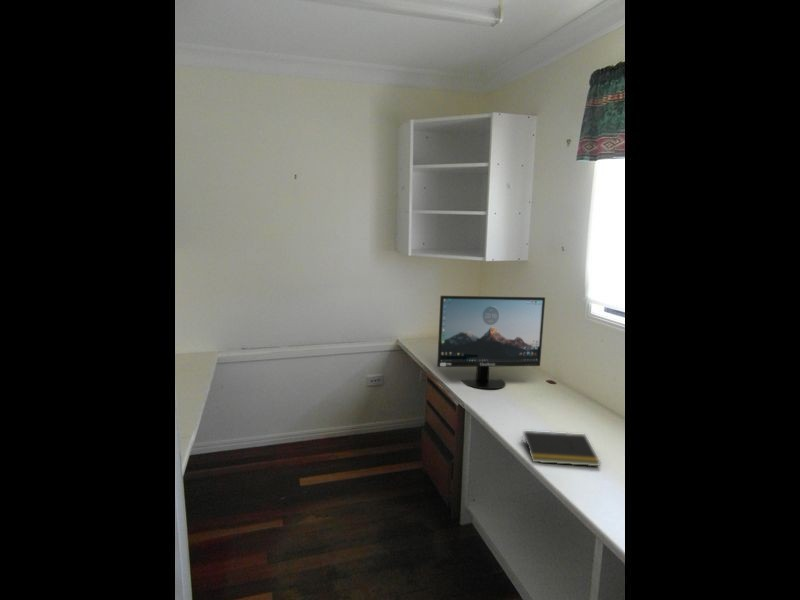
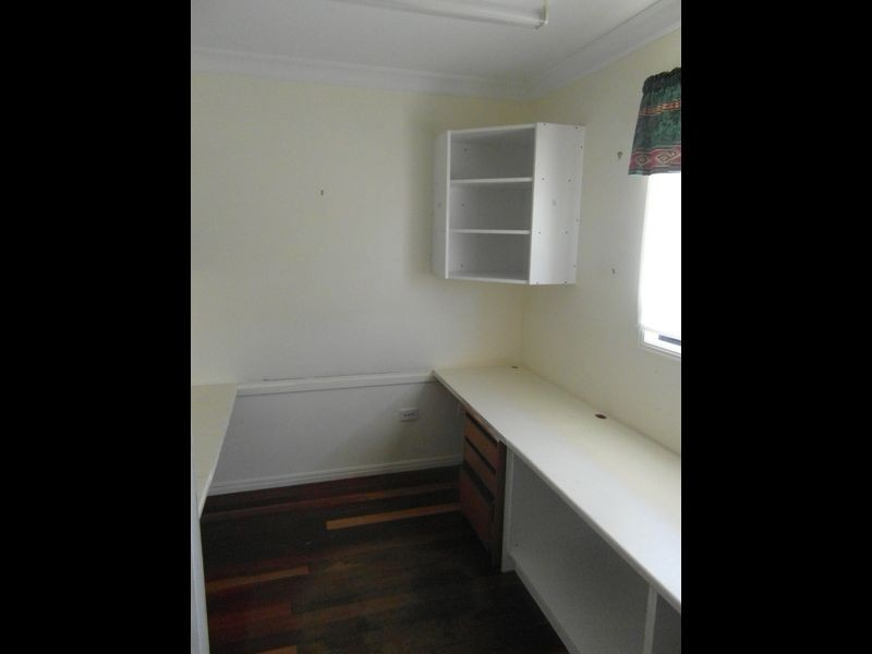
- monitor [436,295,546,390]
- notepad [521,430,601,467]
